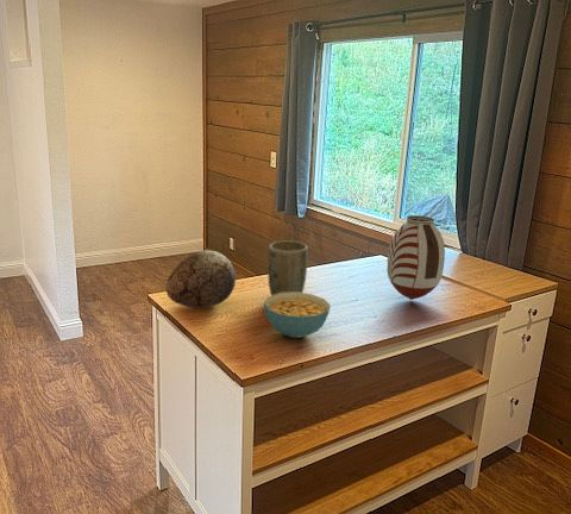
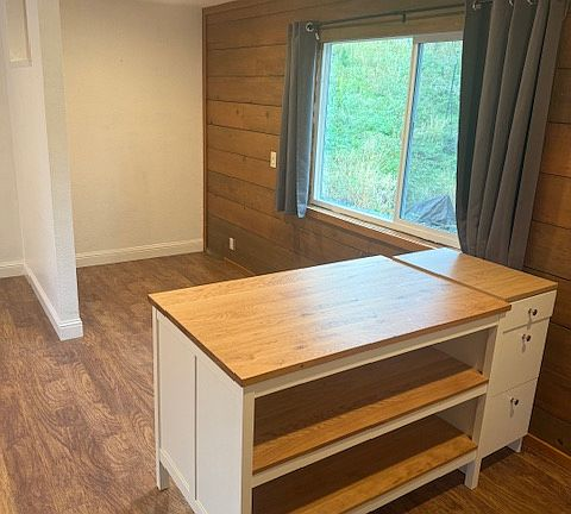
- cereal bowl [263,292,332,339]
- decorative egg [165,249,237,309]
- vase [387,214,446,301]
- plant pot [266,240,309,296]
